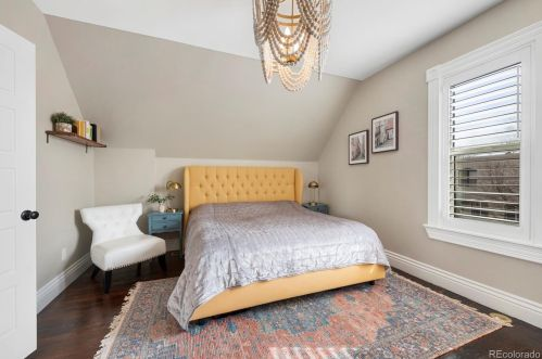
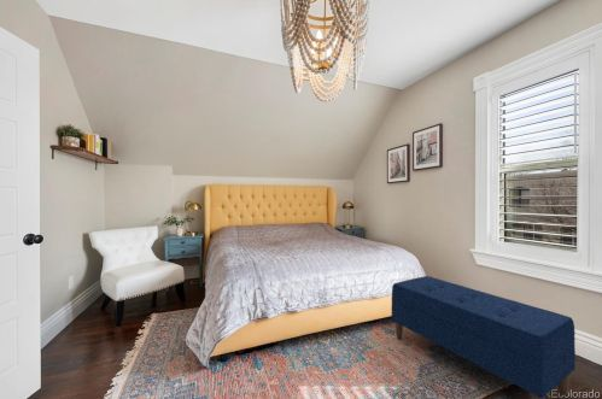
+ bench [391,275,577,399]
